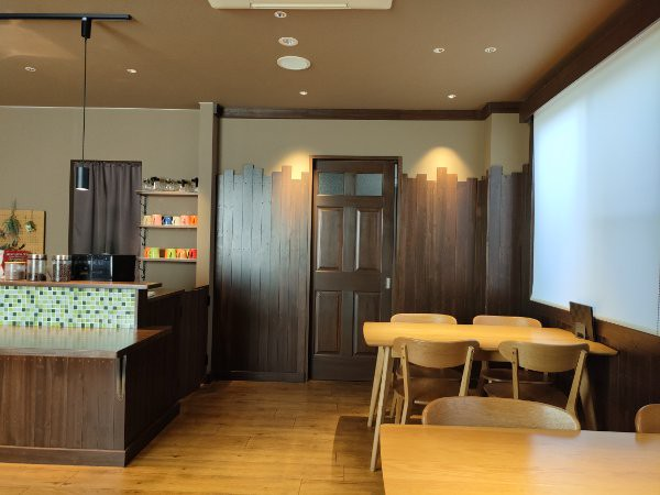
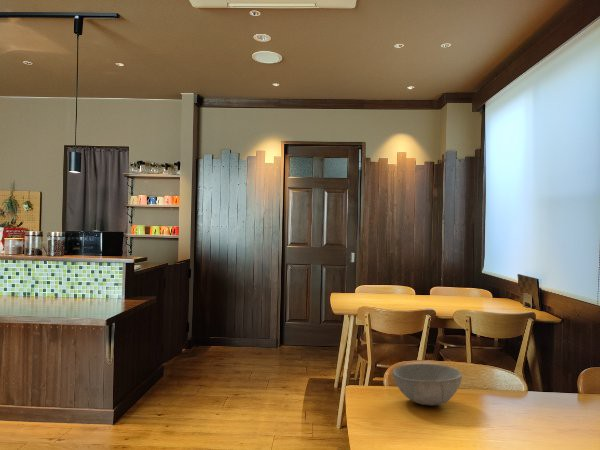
+ bowl [392,363,463,407]
